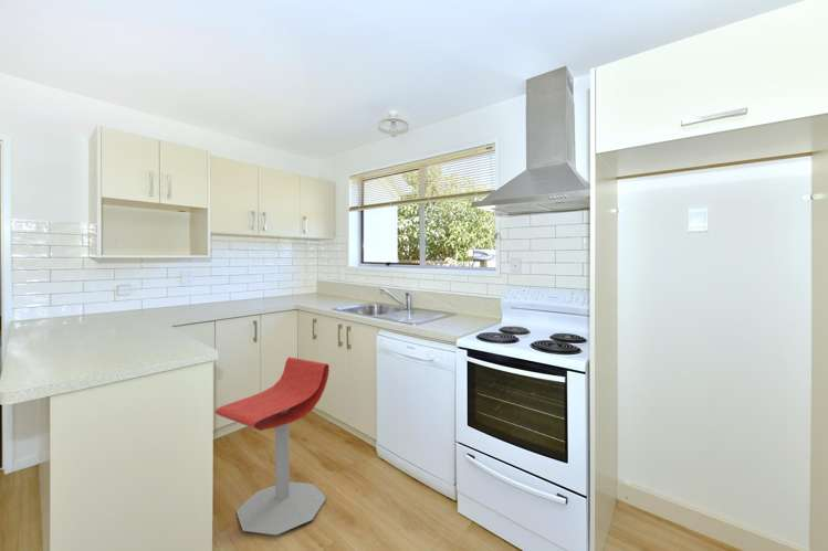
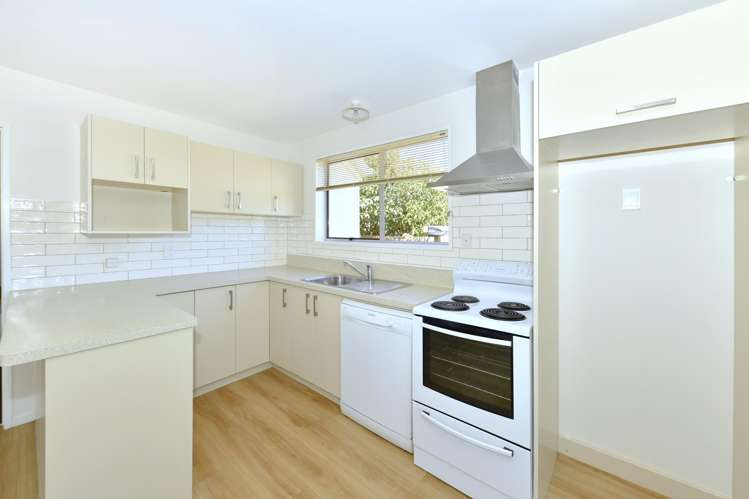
- stool [213,356,331,536]
